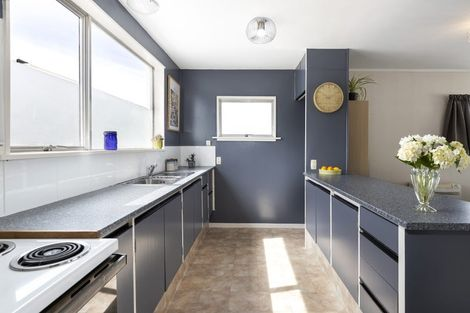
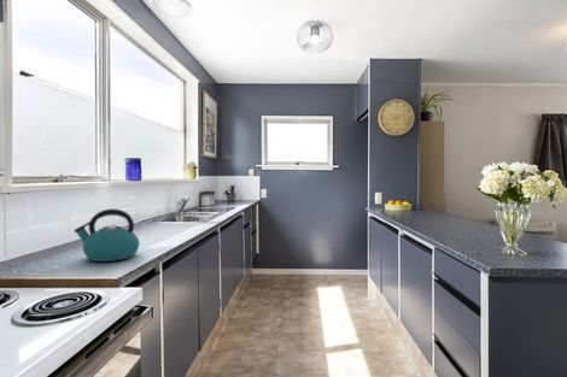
+ kettle [74,207,141,263]
